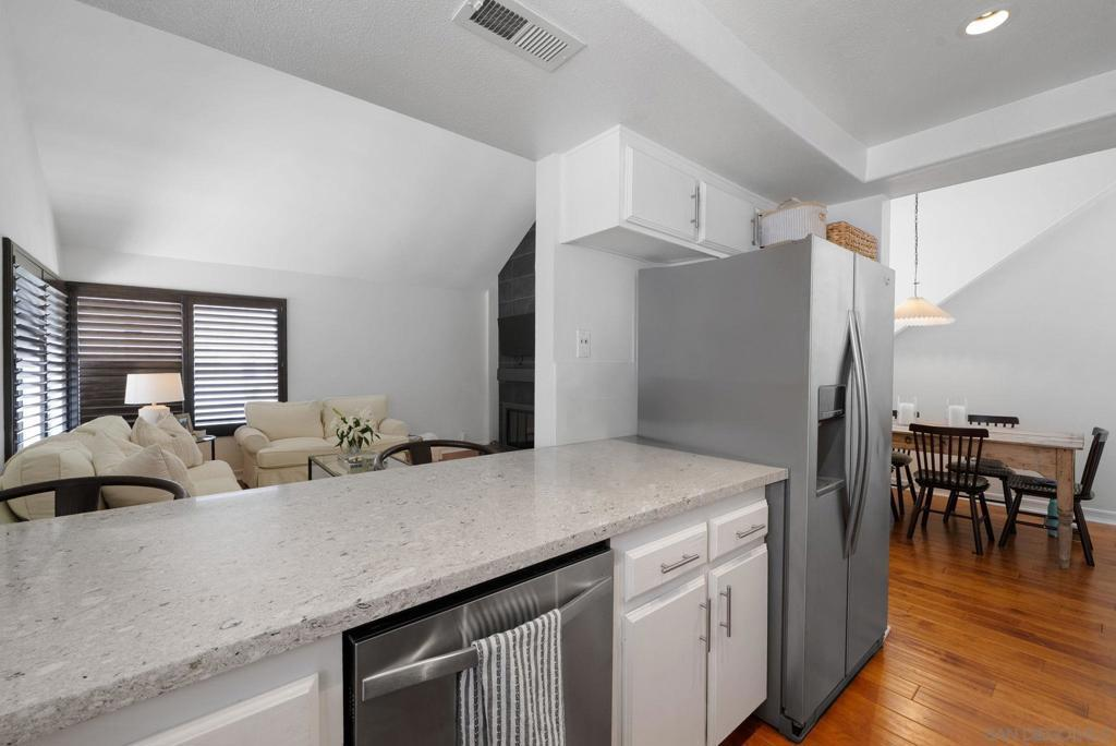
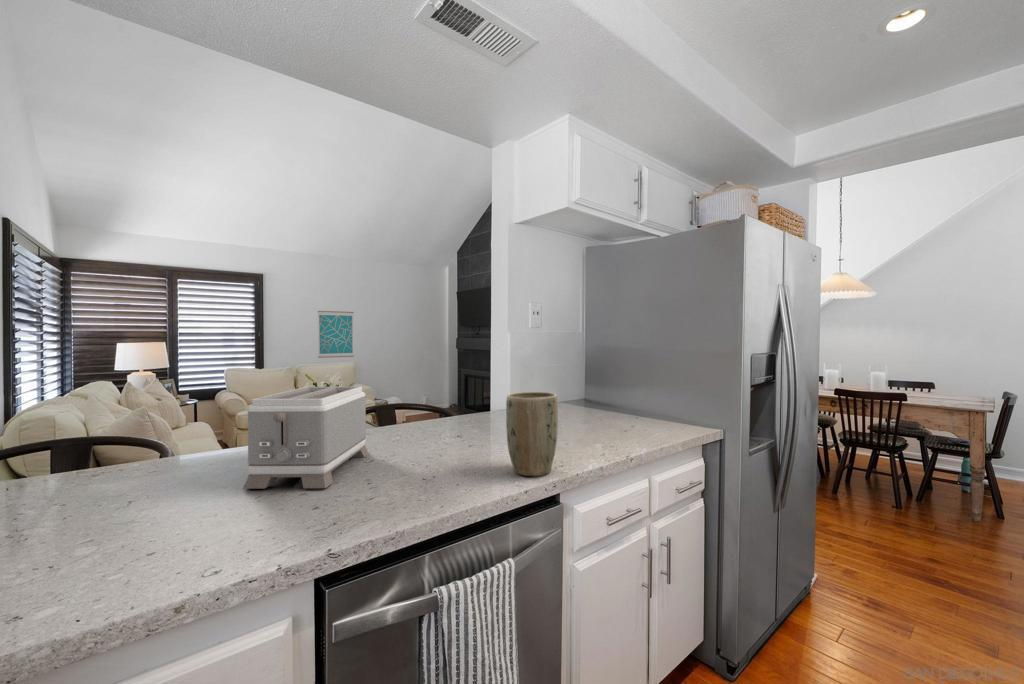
+ plant pot [505,391,559,477]
+ toaster [242,386,370,490]
+ wall art [317,310,355,359]
